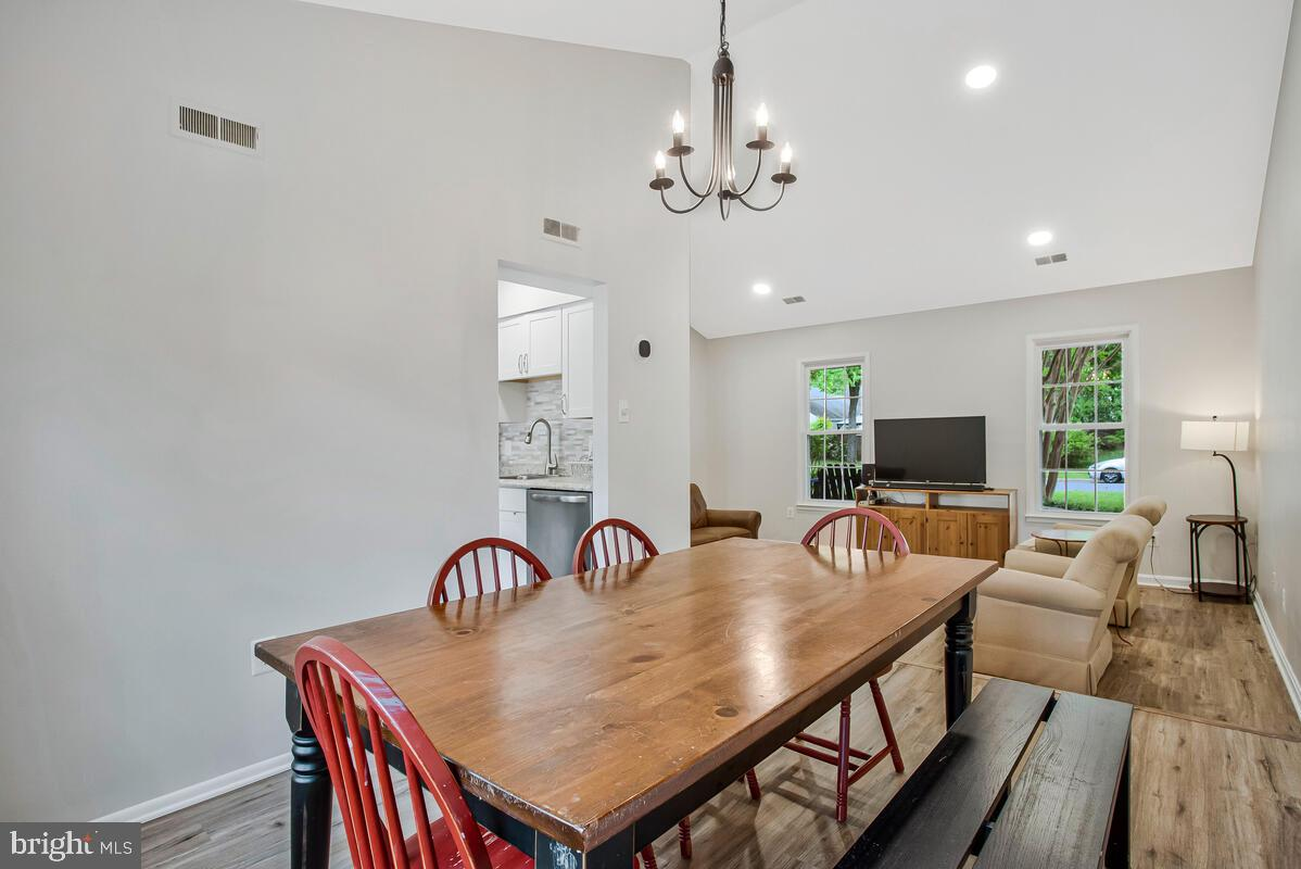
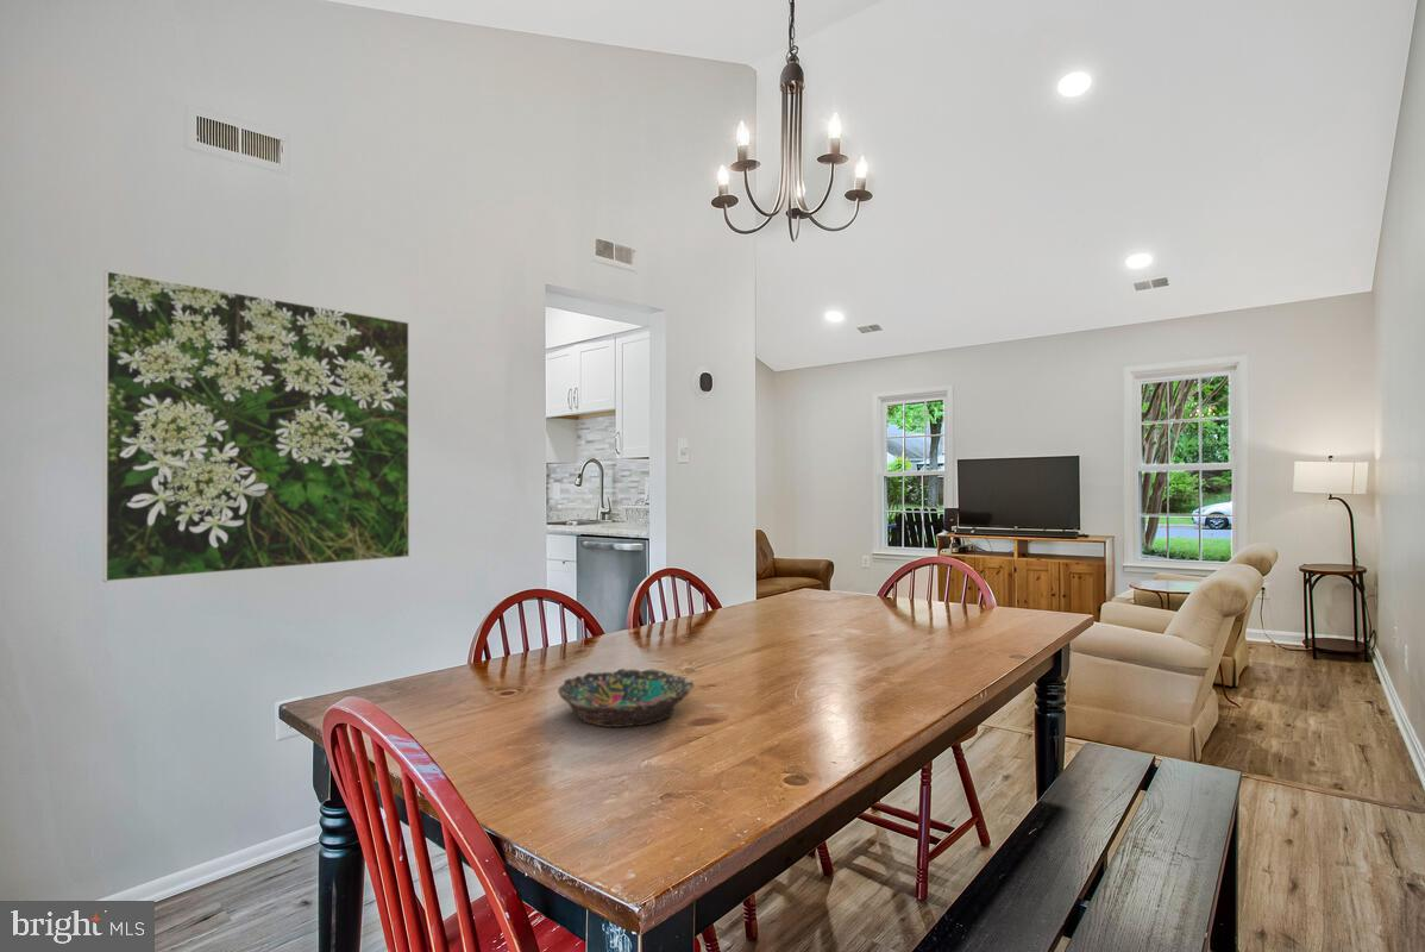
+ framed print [101,269,410,583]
+ bowl [557,668,695,728]
